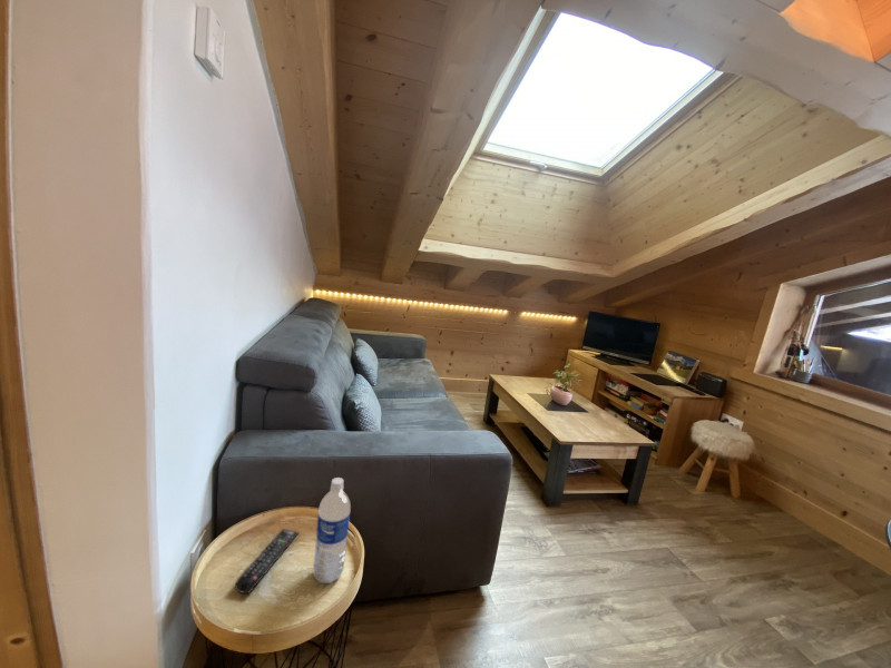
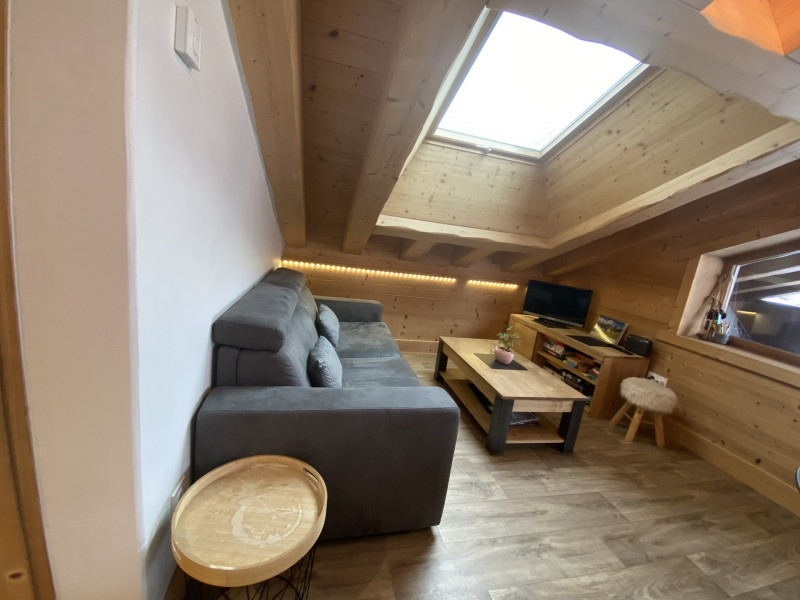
- remote control [234,528,300,595]
- water bottle [312,477,352,584]
